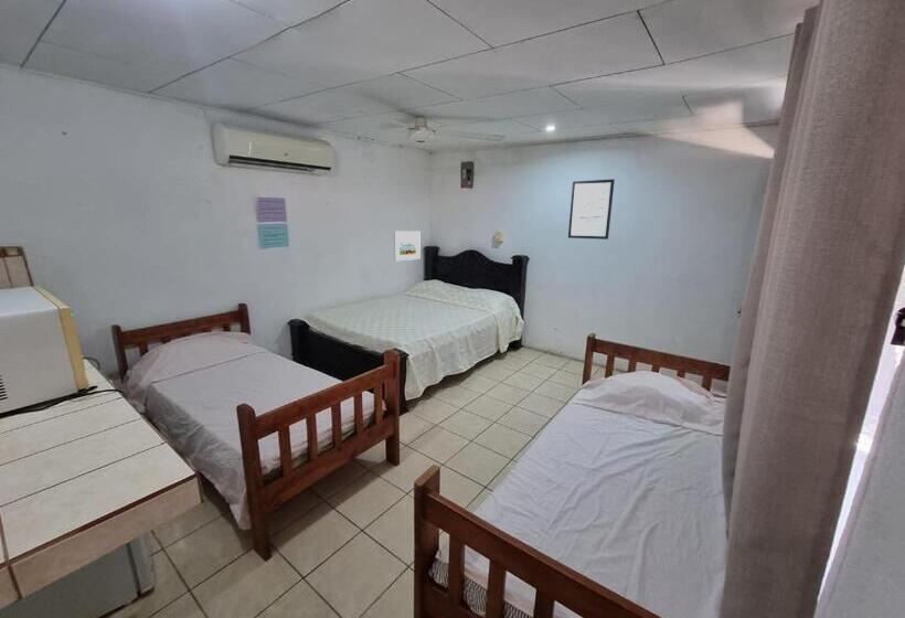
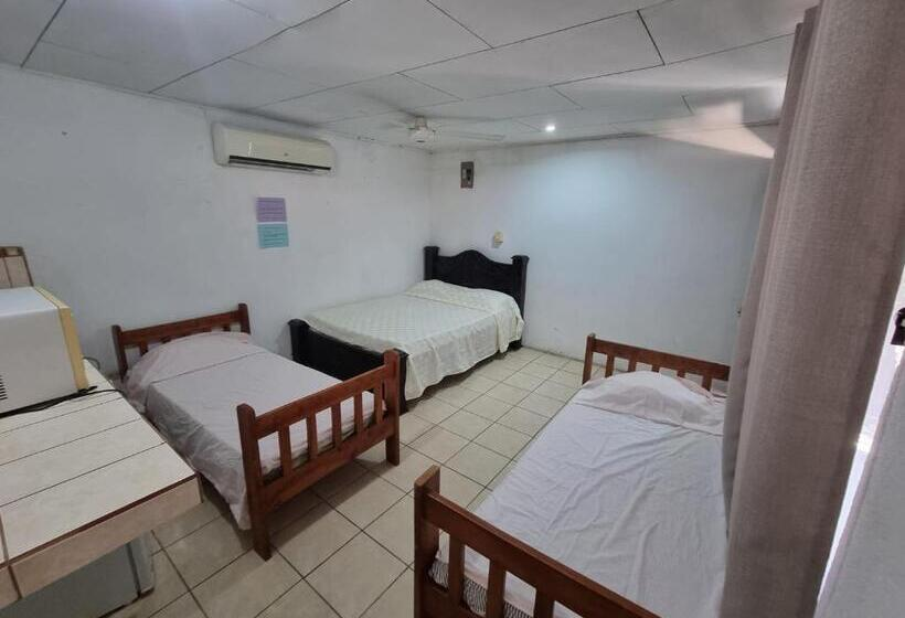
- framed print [393,230,420,262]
- wall art [567,178,616,241]
